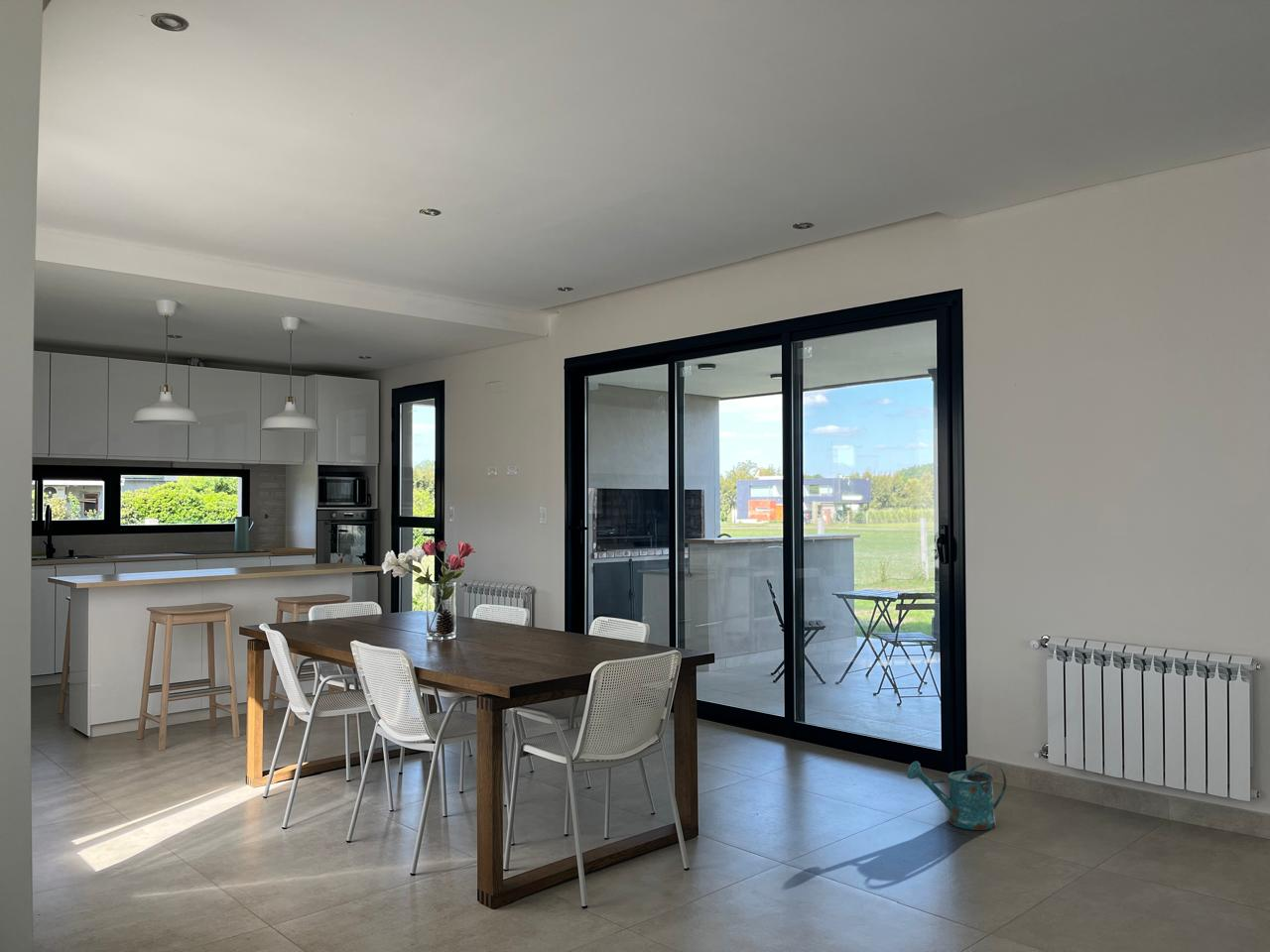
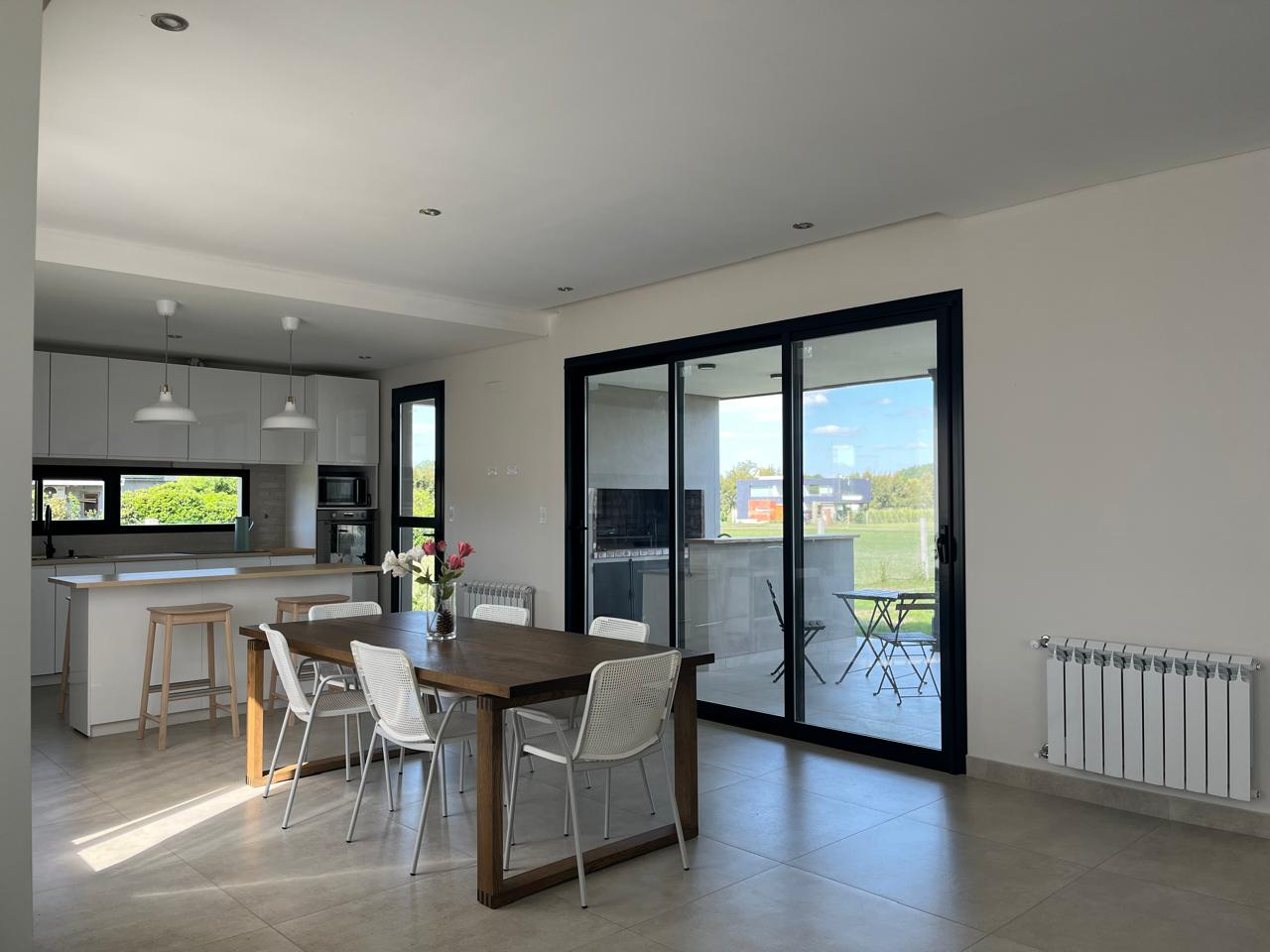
- watering can [906,760,1007,831]
